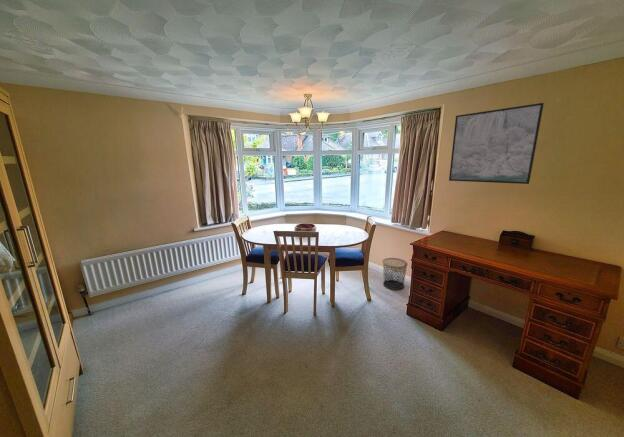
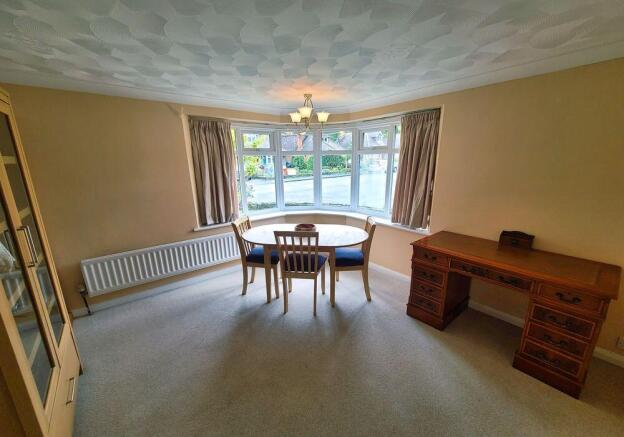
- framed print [448,102,545,185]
- waste bin [382,257,409,291]
